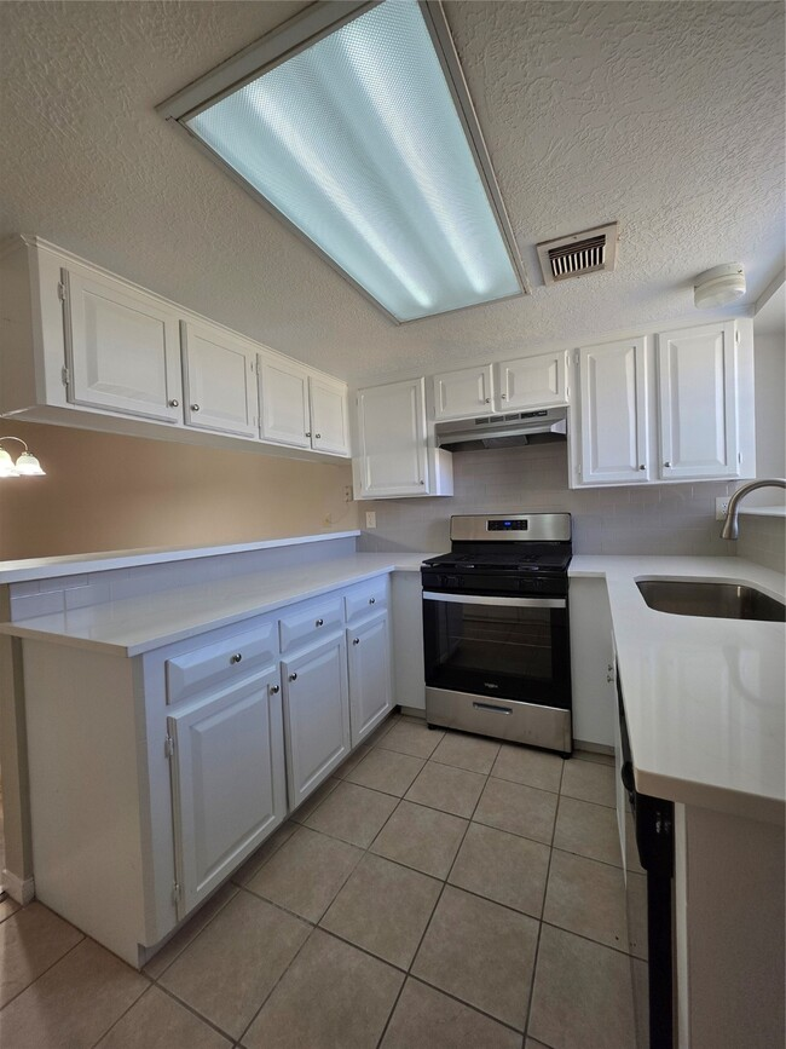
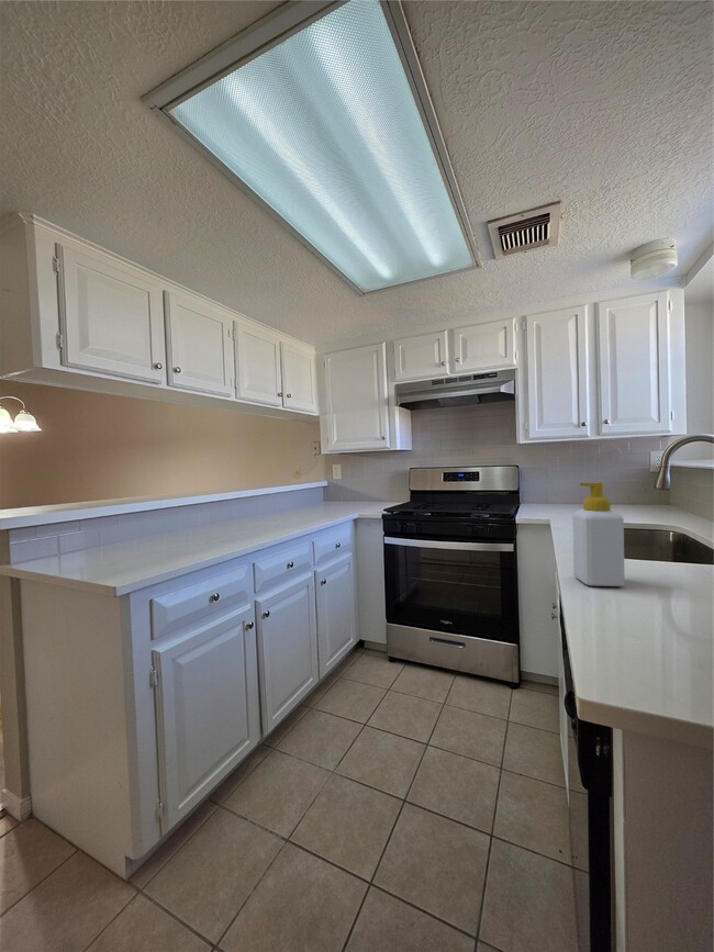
+ soap bottle [571,481,626,587]
